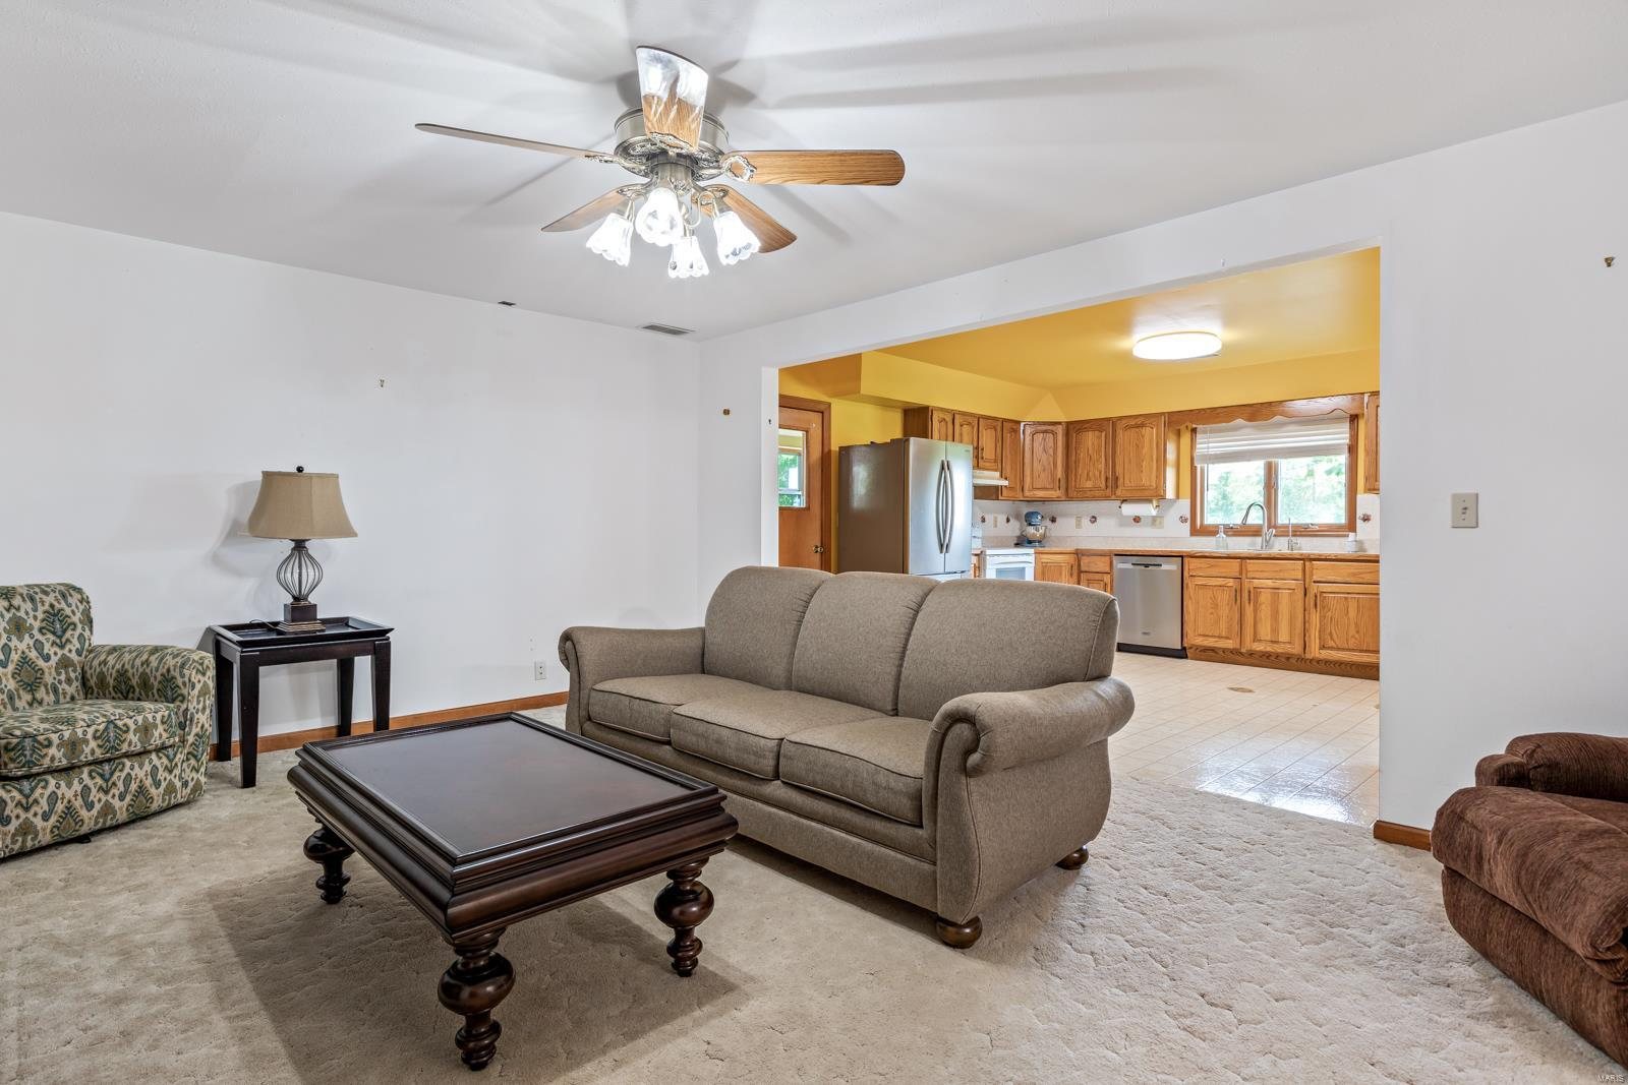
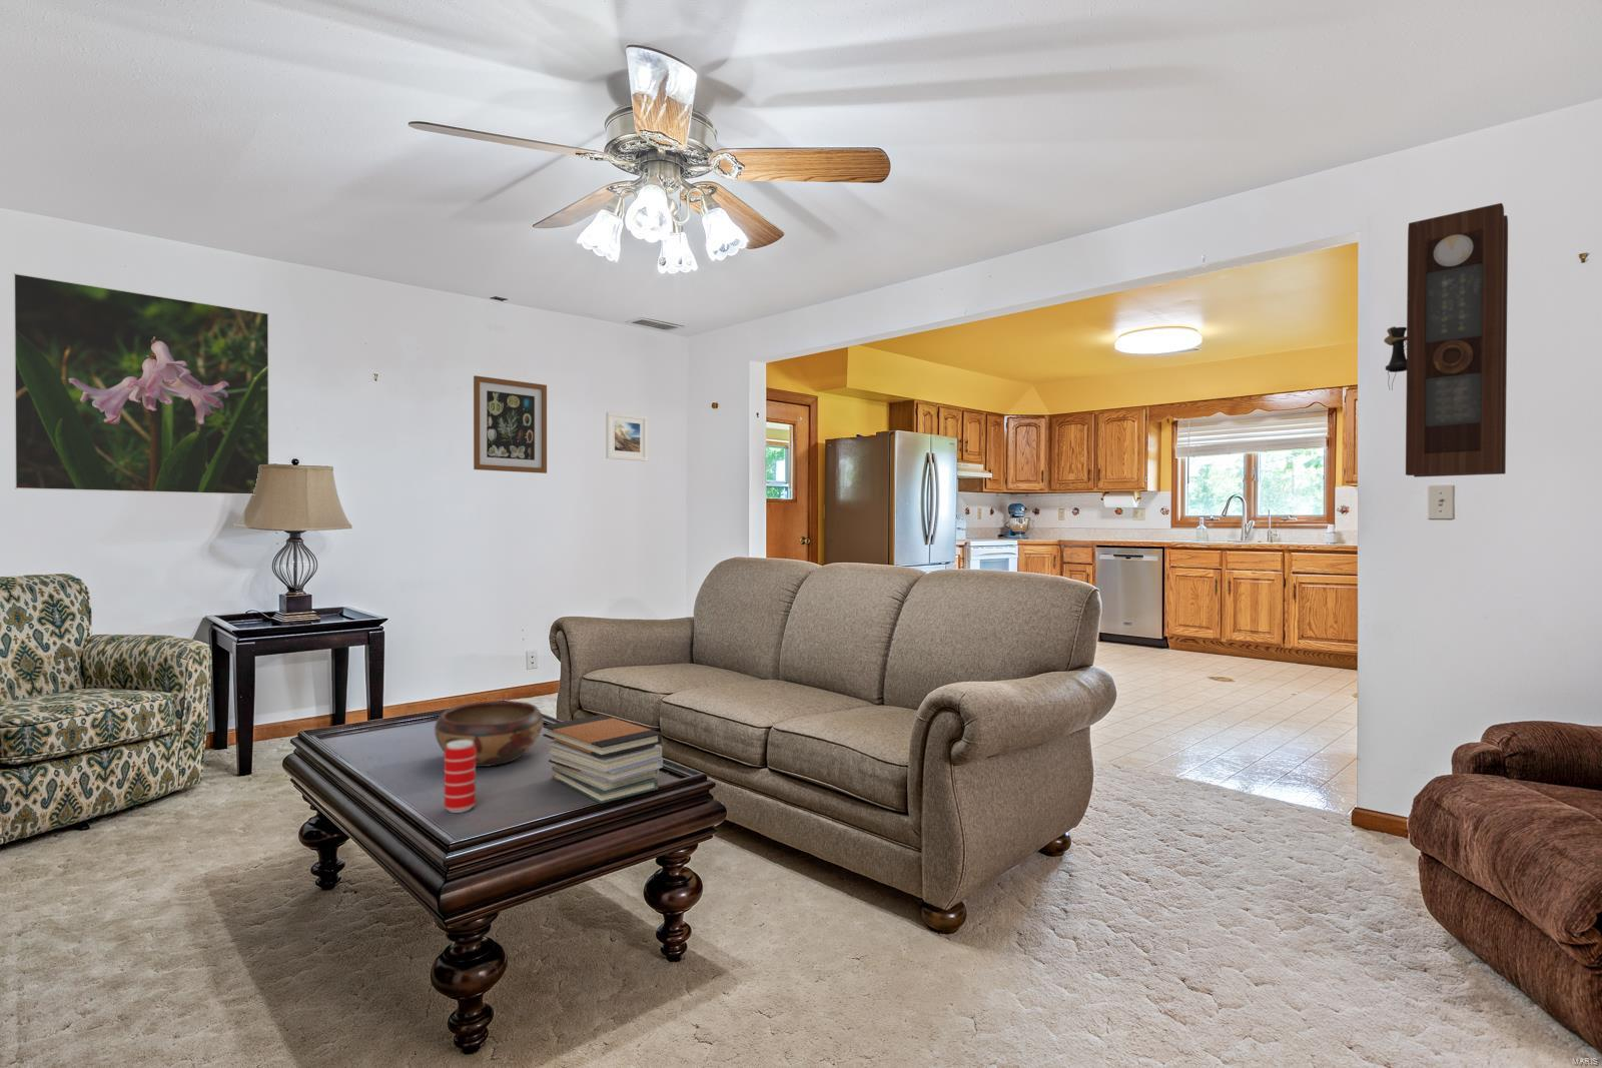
+ beverage can [443,740,477,814]
+ wall art [472,374,547,474]
+ pendulum clock [1384,203,1509,478]
+ book stack [541,714,664,805]
+ decorative bowl [434,700,545,768]
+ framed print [604,411,647,462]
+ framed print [13,272,271,496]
